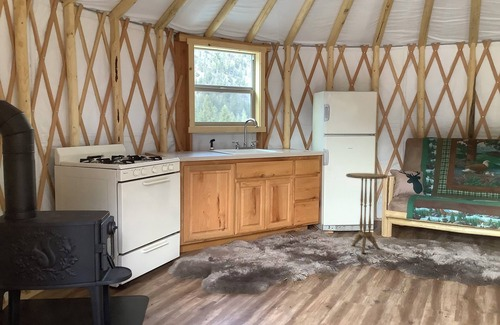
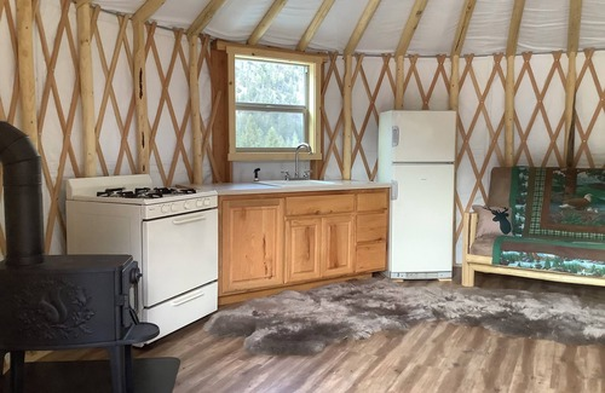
- side table [345,172,388,254]
